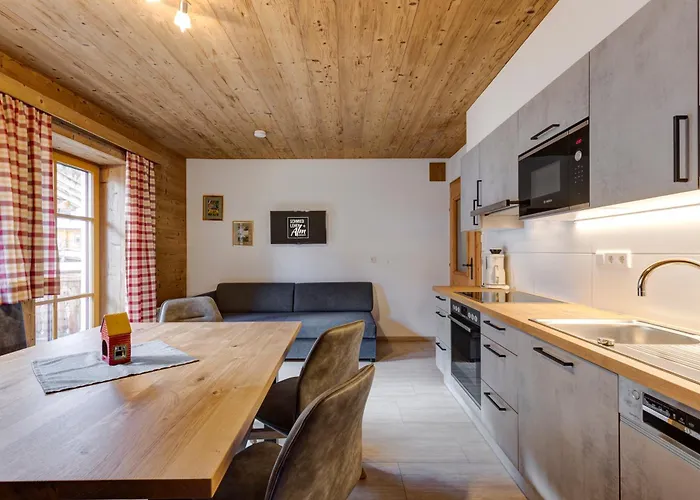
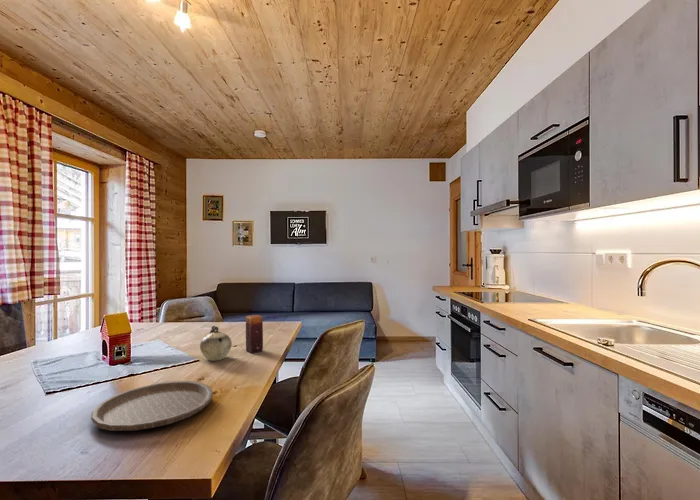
+ teapot [199,325,233,362]
+ candle [245,314,264,354]
+ plate [90,380,214,432]
